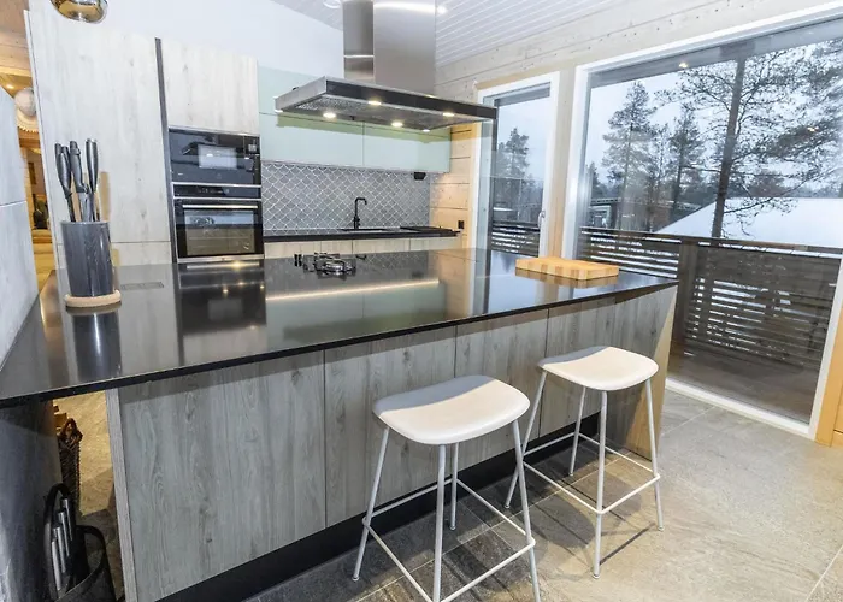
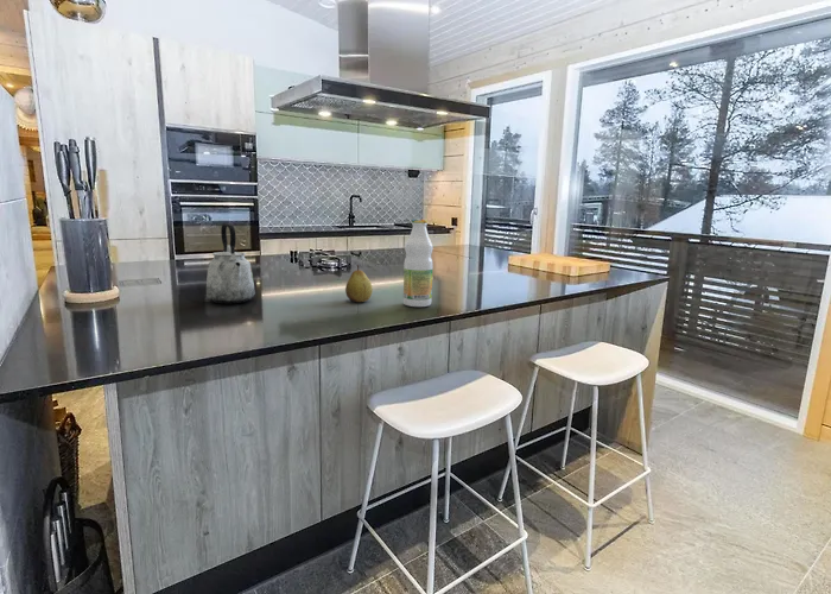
+ fruit [344,264,374,303]
+ kettle [205,222,256,305]
+ bottle [402,219,434,308]
